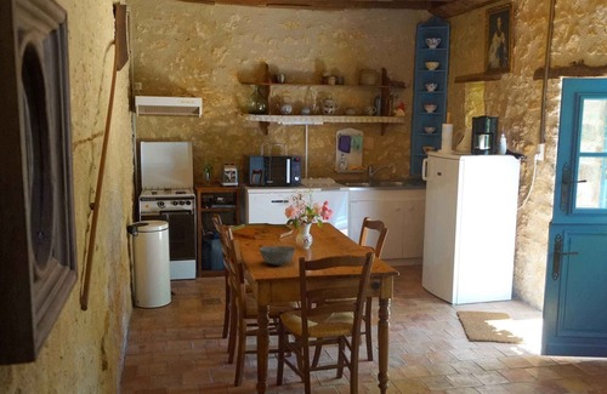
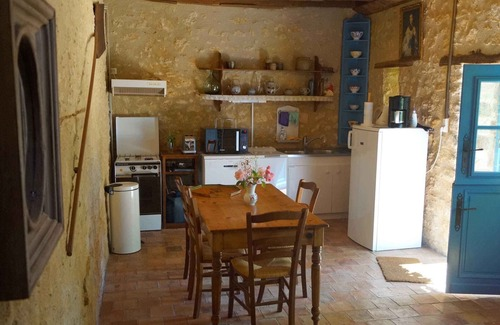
- bowl [259,245,296,267]
